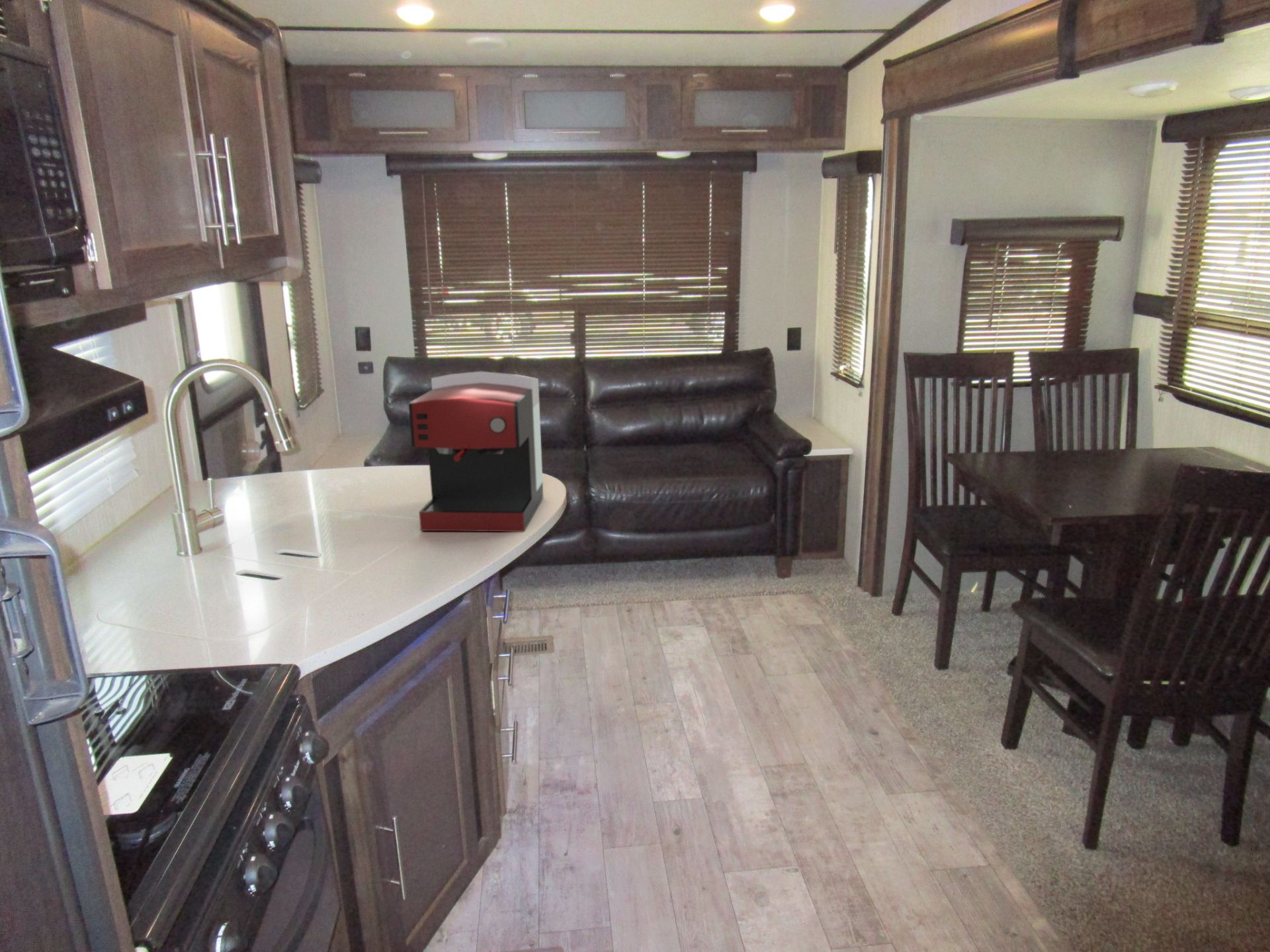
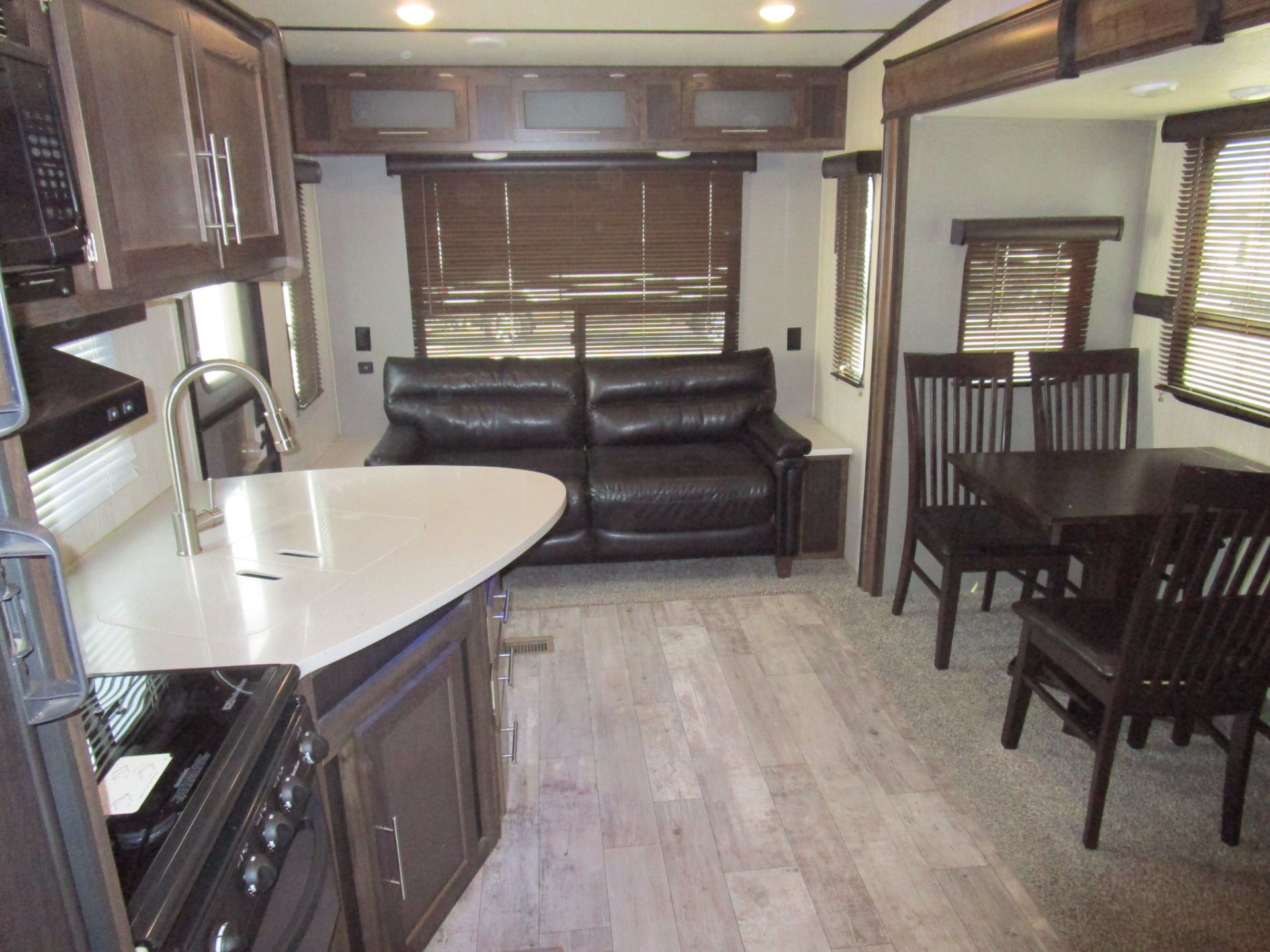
- coffee maker [408,371,544,532]
